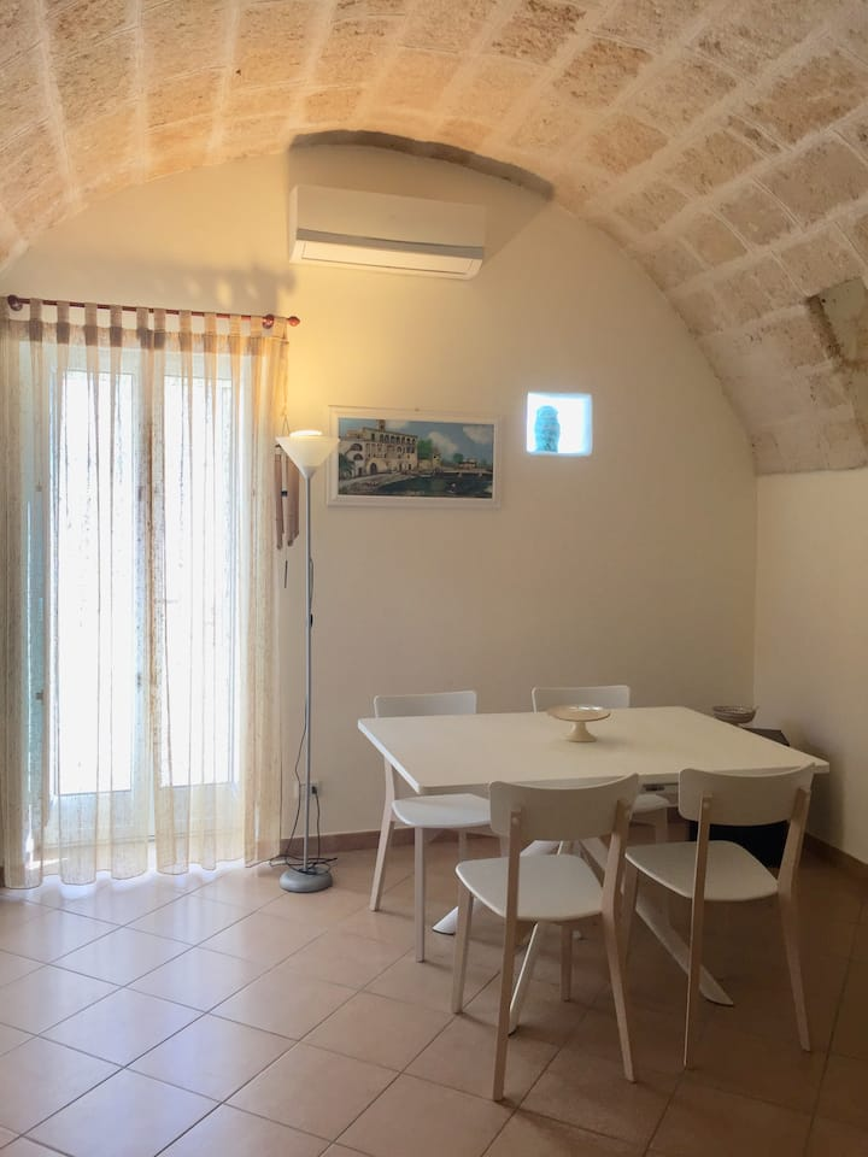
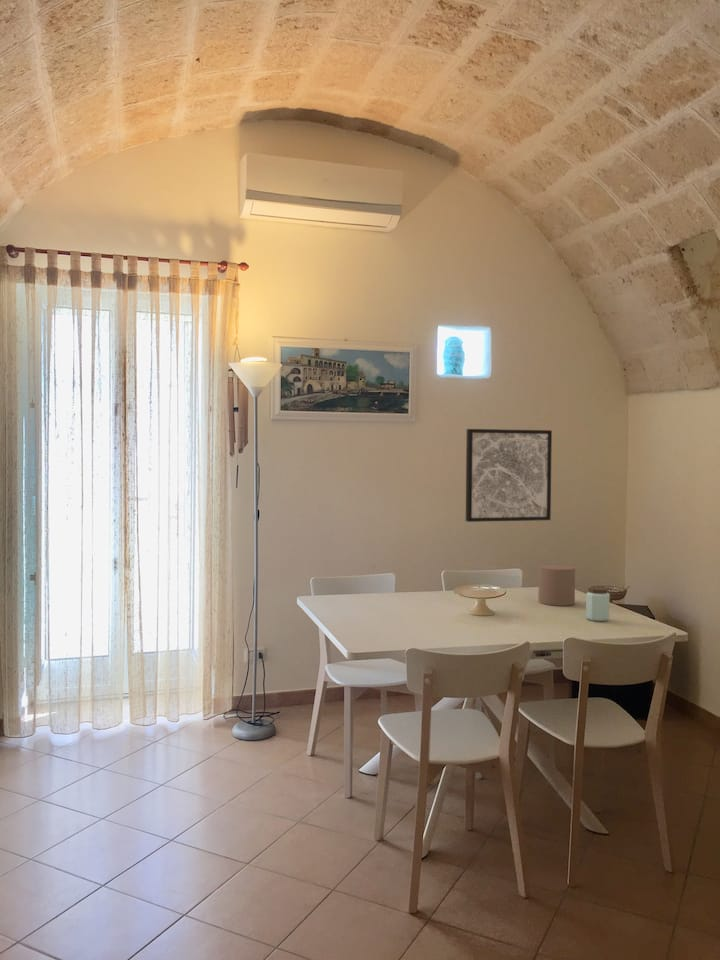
+ wall art [465,428,553,523]
+ candle [537,564,576,607]
+ peanut butter [585,586,611,622]
